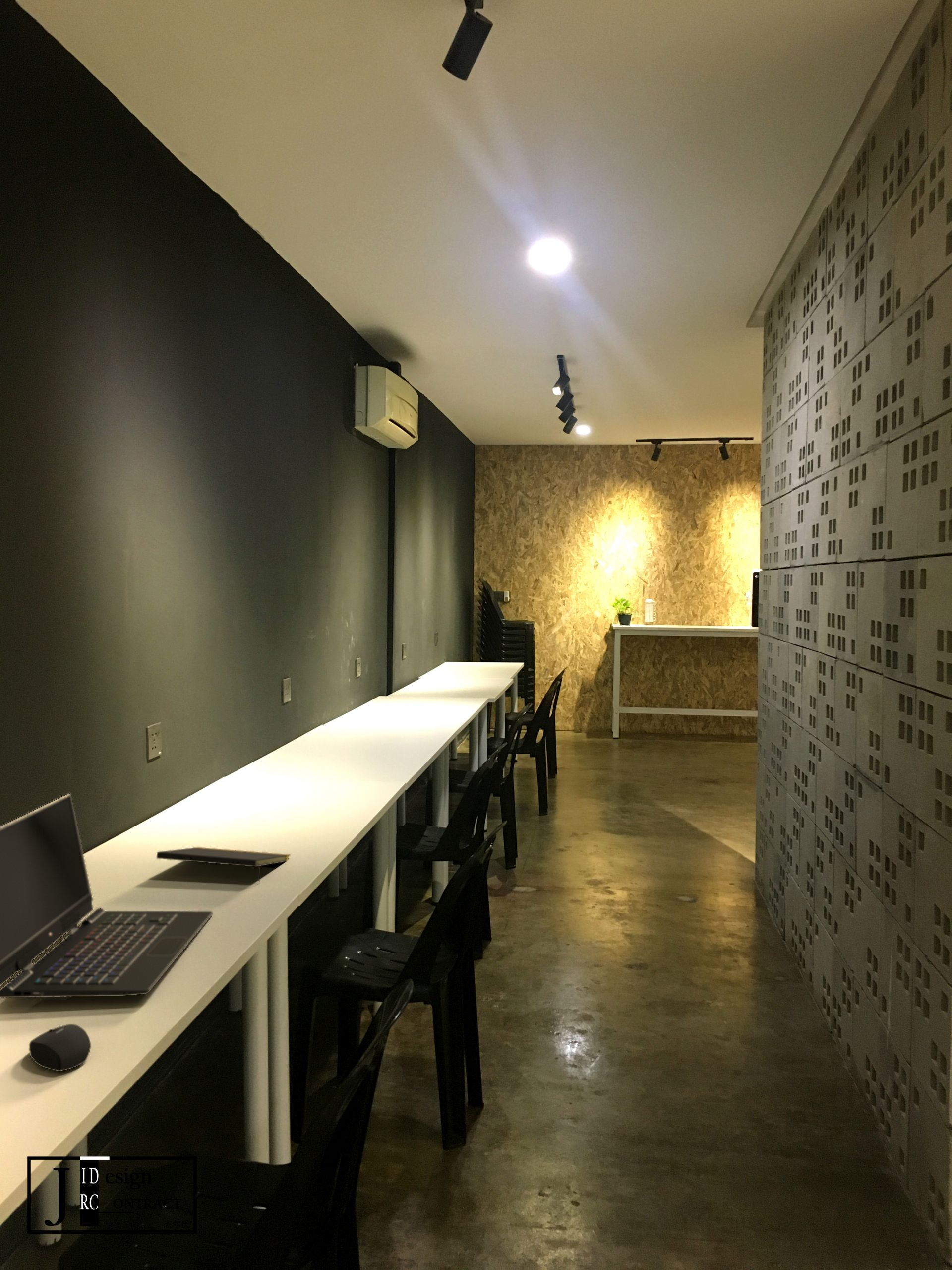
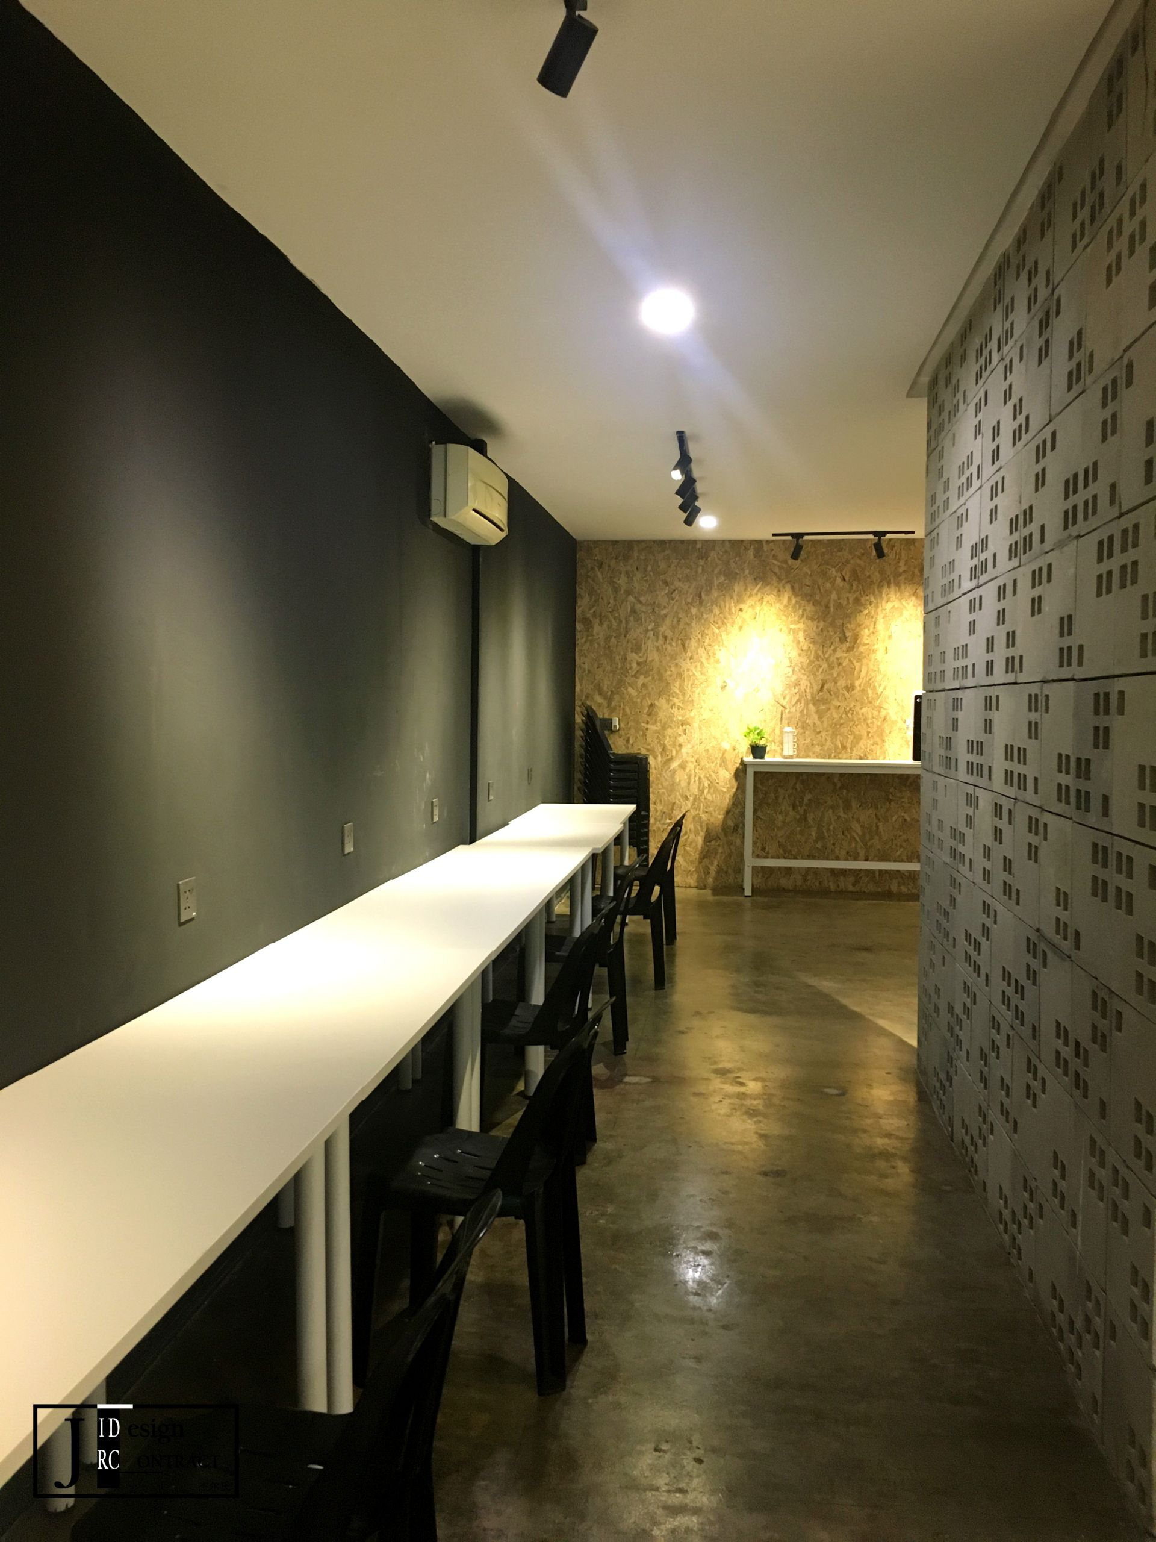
- laptop computer [0,793,213,998]
- notepad [156,847,291,883]
- mouse [29,1023,91,1072]
